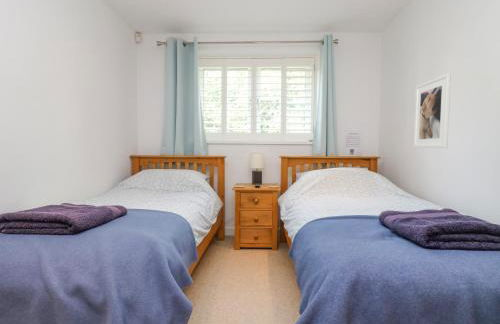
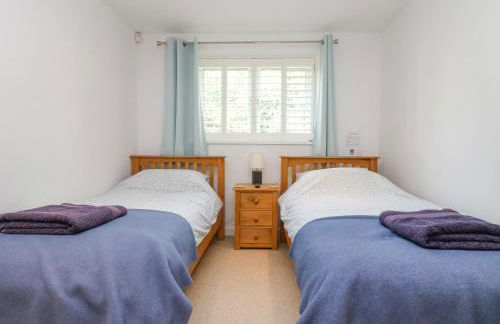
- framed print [413,72,452,149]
